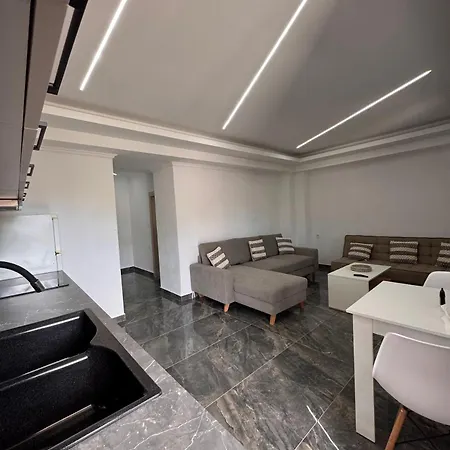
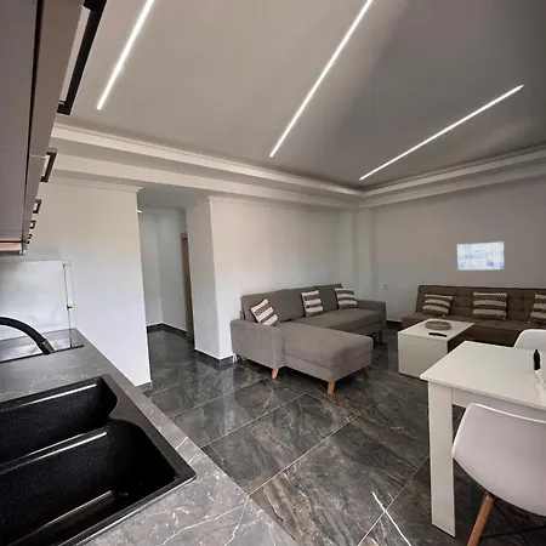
+ wall art [456,241,506,271]
